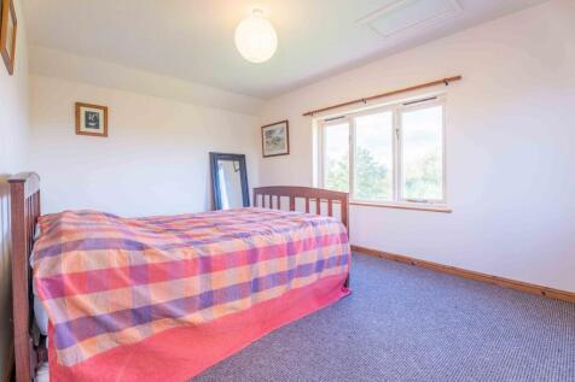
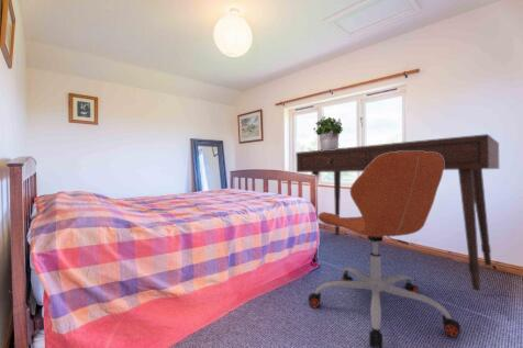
+ office chair [308,151,461,348]
+ potted plant [313,115,344,150]
+ desk [294,133,500,291]
